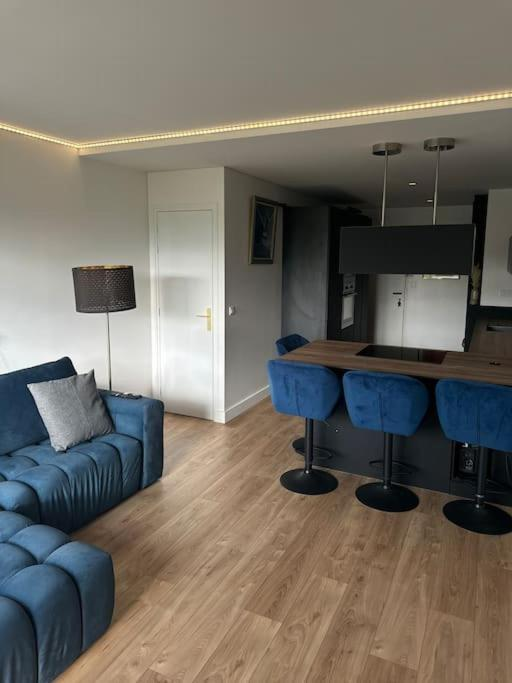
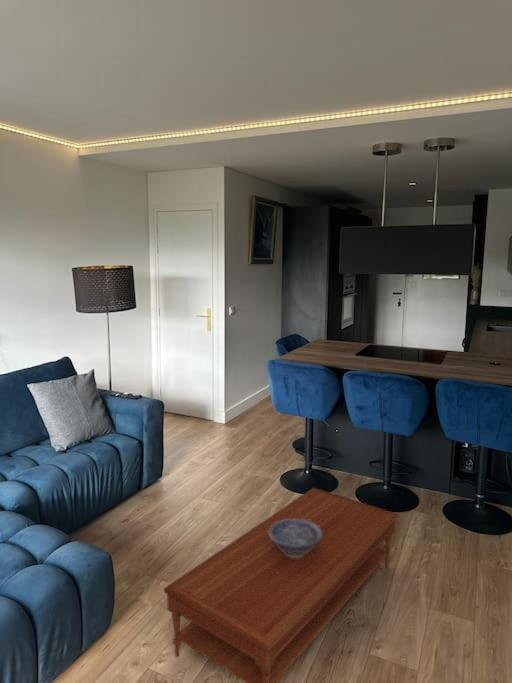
+ decorative bowl [268,519,322,558]
+ coffee table [163,487,399,683]
